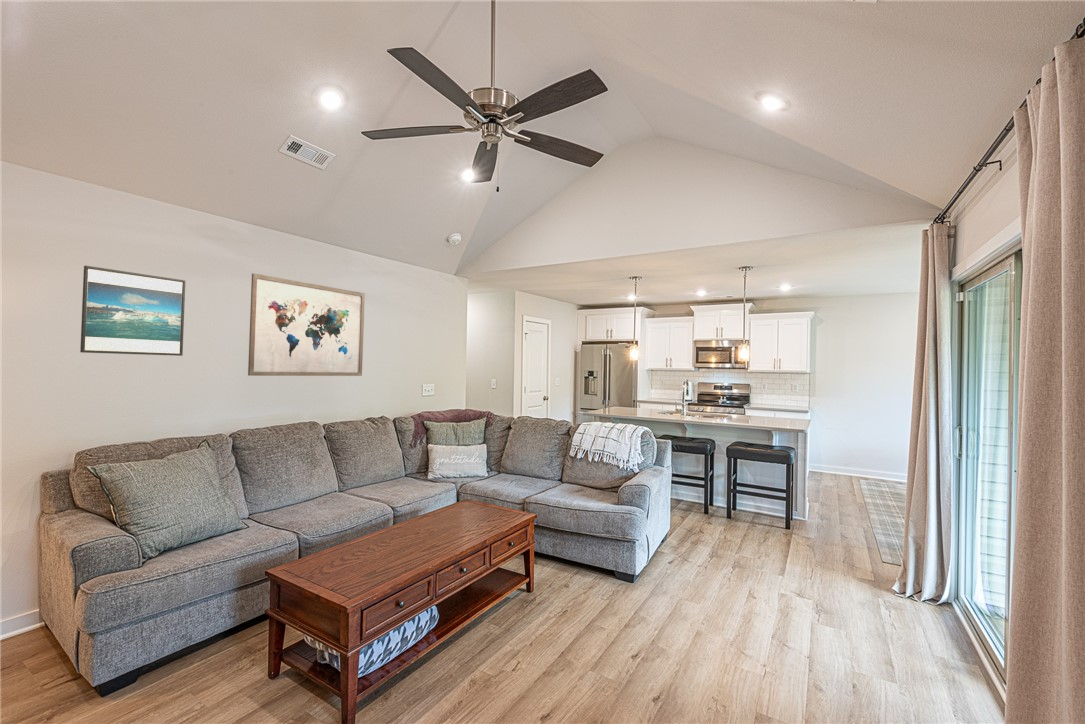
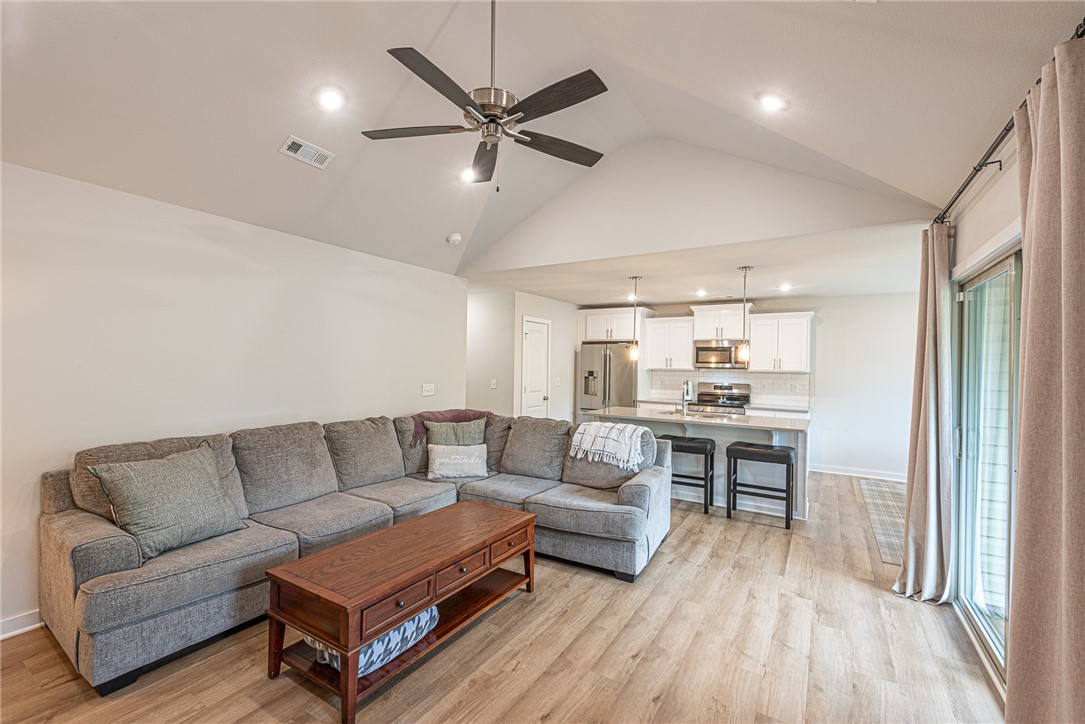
- wall art [247,272,366,377]
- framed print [79,265,186,357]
